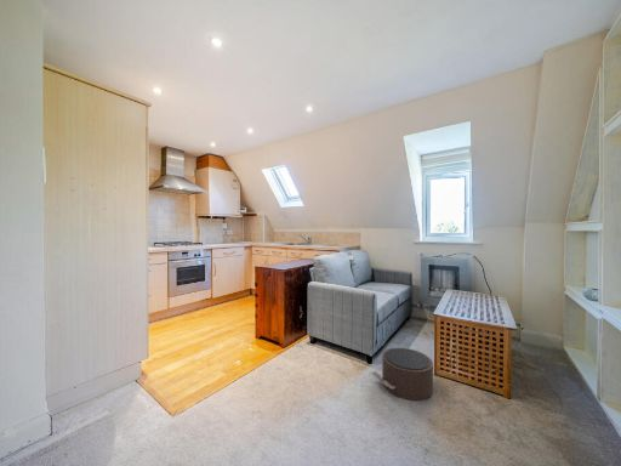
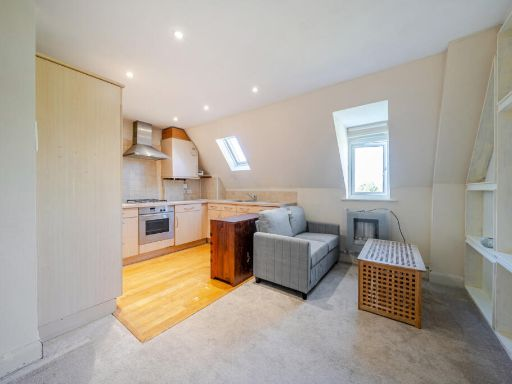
- pouf [370,347,435,402]
